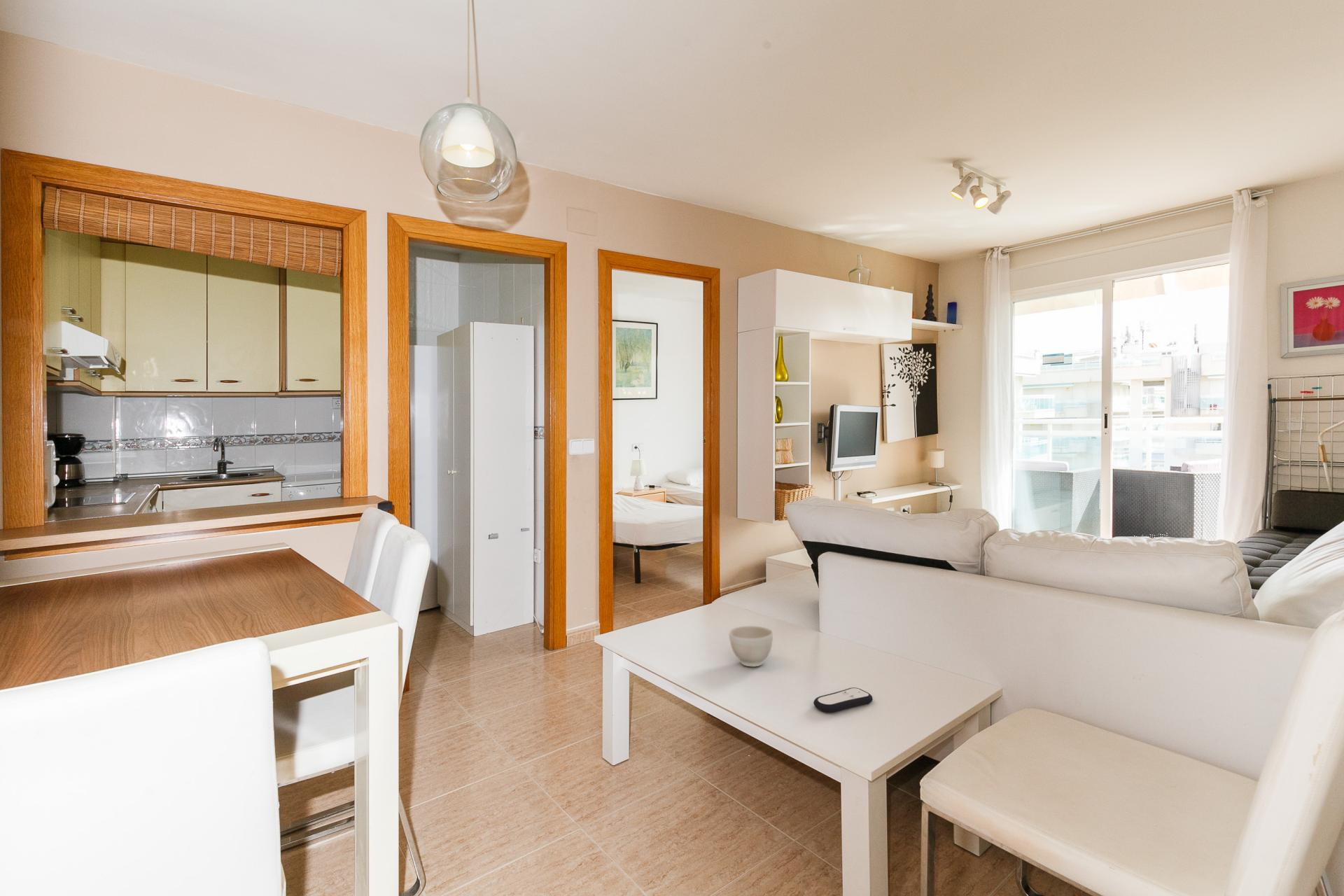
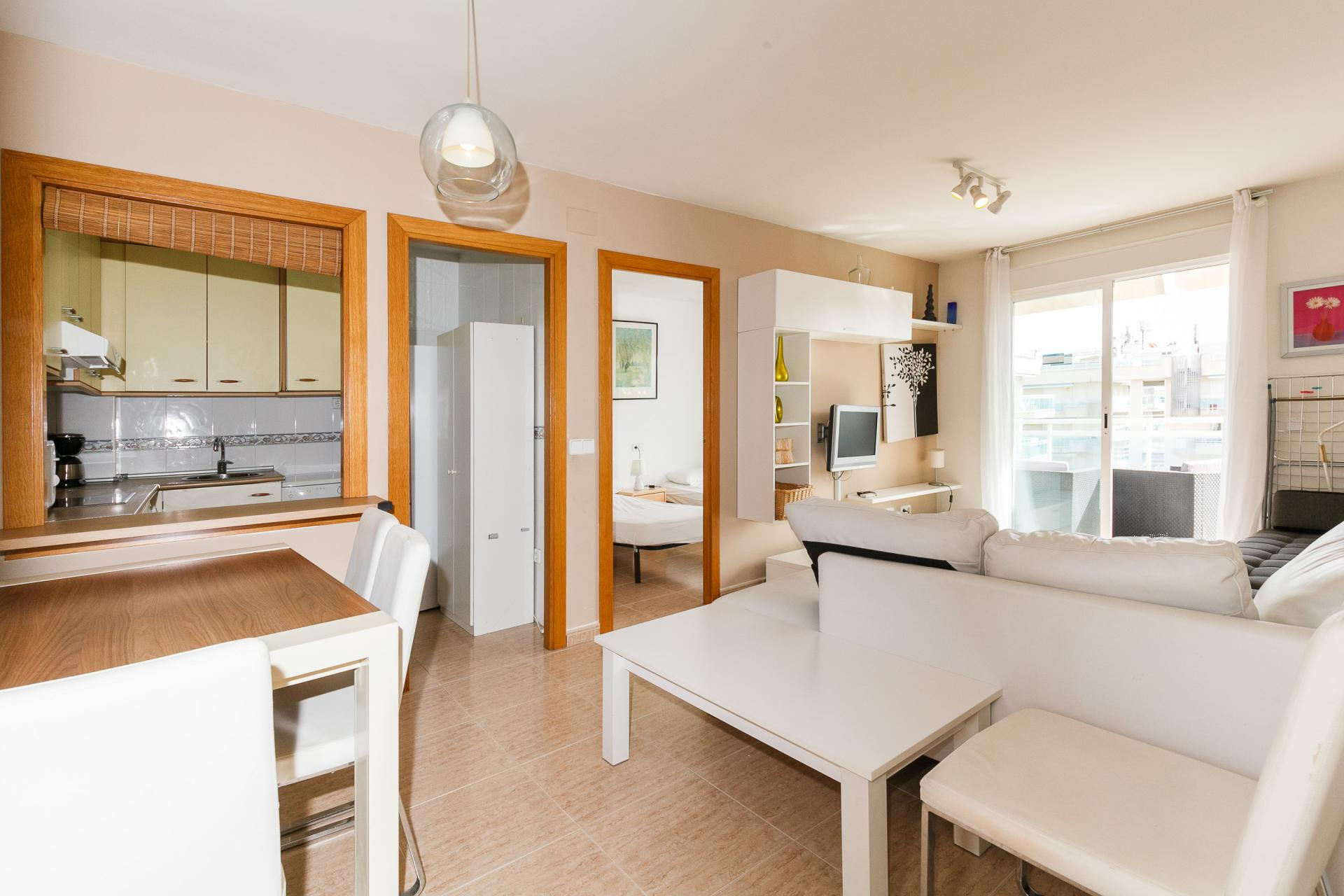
- remote control [813,687,873,713]
- bowl [728,625,773,667]
